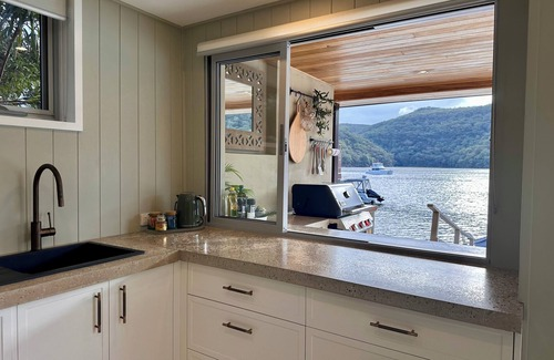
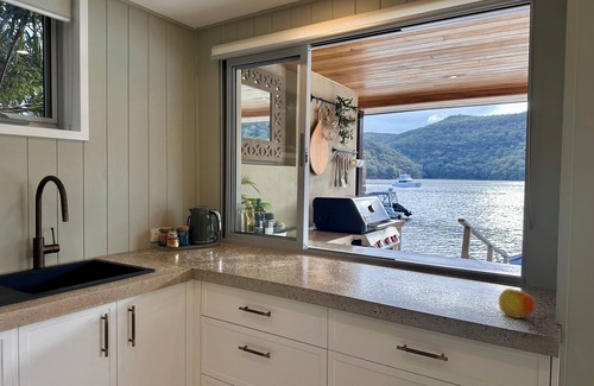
+ apple [498,287,537,319]
